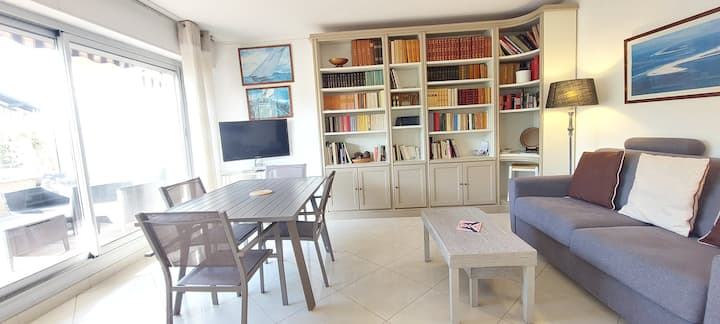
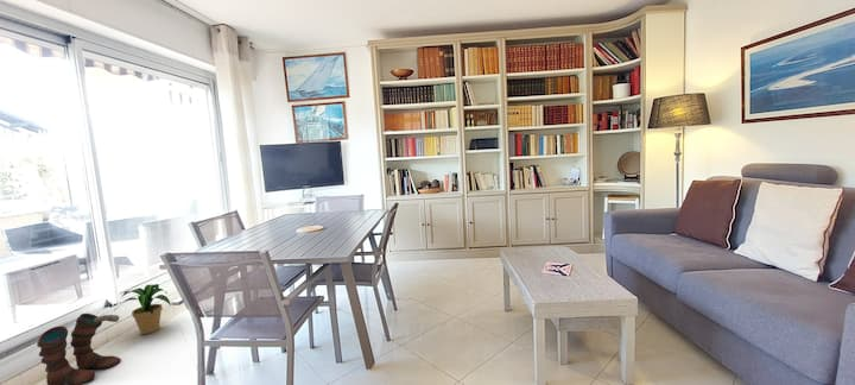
+ potted plant [113,283,172,335]
+ boots [36,313,122,385]
